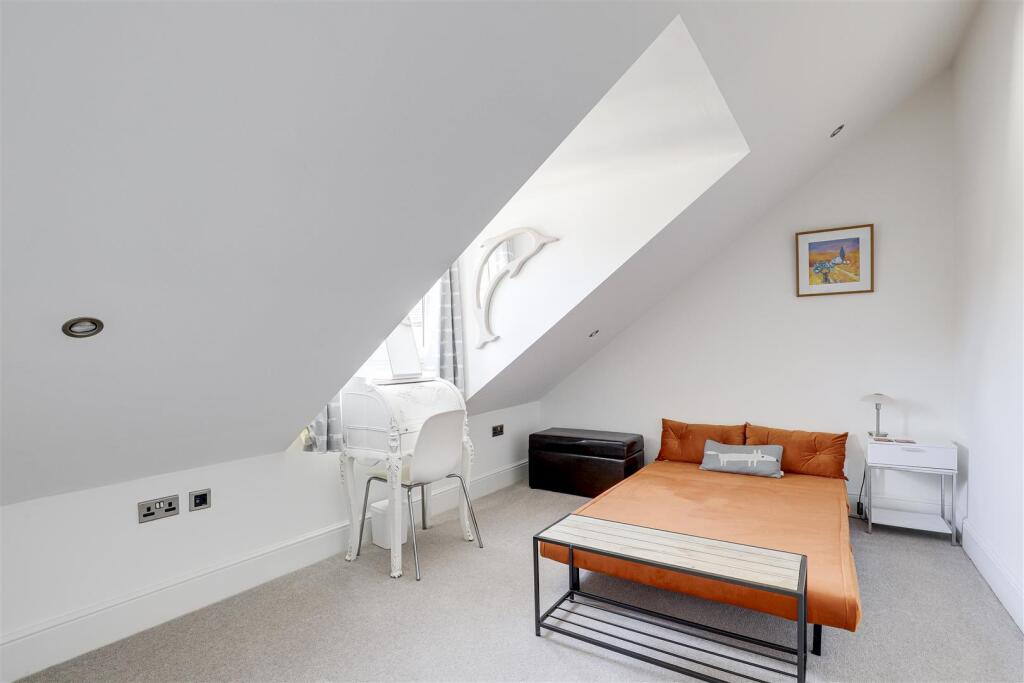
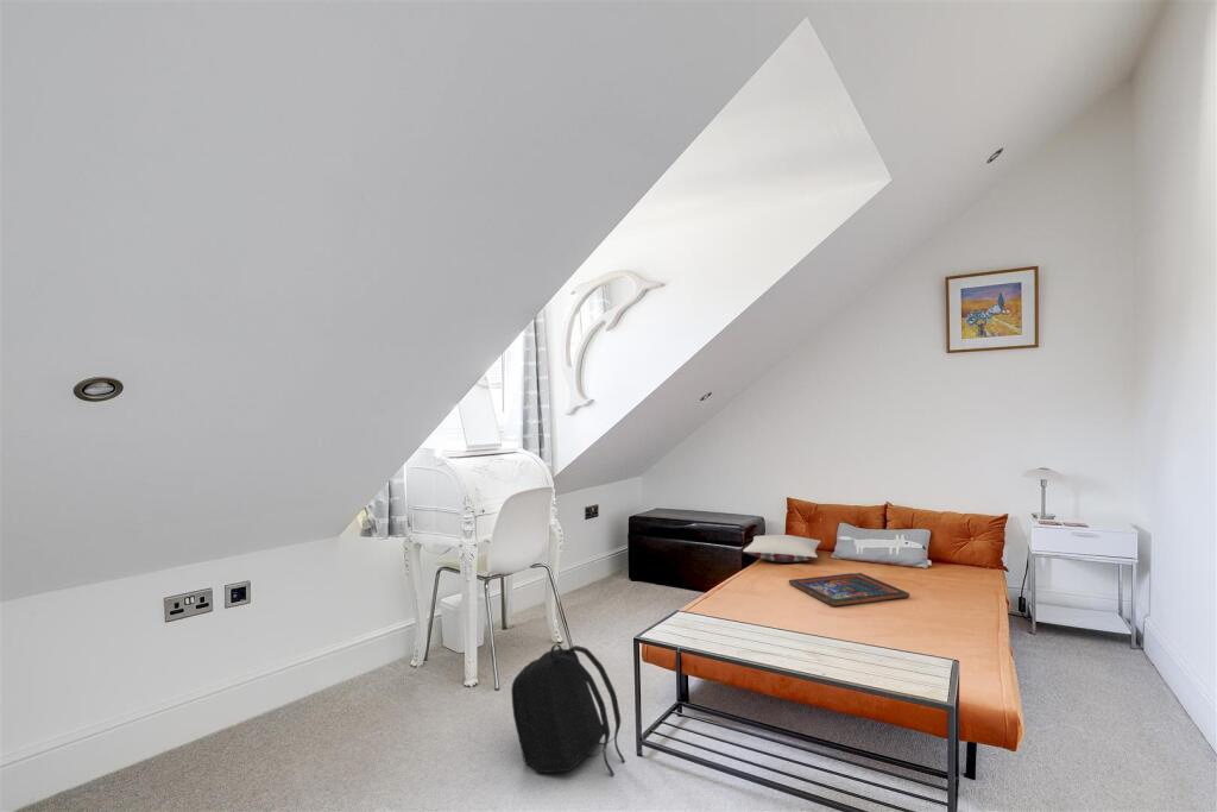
+ religious icon [788,572,910,608]
+ pillow [742,534,822,564]
+ backpack [510,643,626,778]
